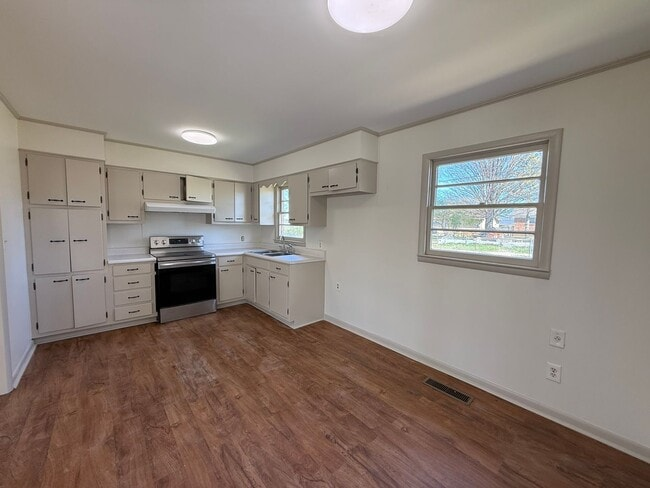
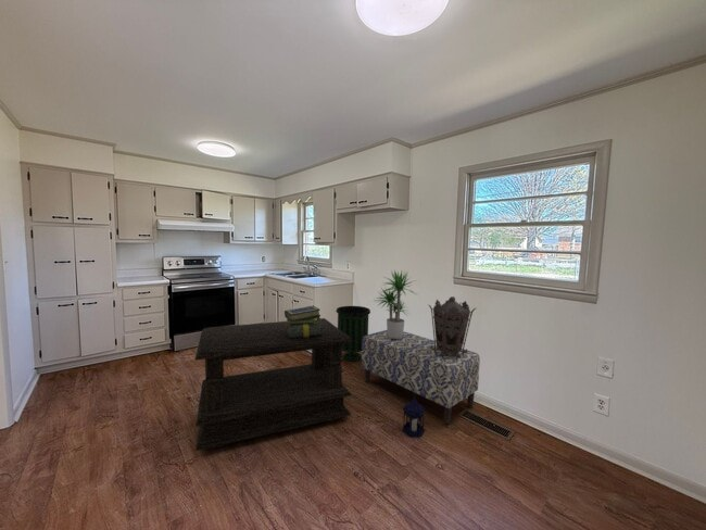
+ potted plant [373,268,418,339]
+ coffee table [194,317,353,452]
+ stack of books [283,305,324,339]
+ bench [361,329,481,426]
+ lantern [427,295,477,359]
+ lantern [401,392,427,438]
+ trash can [335,305,371,363]
